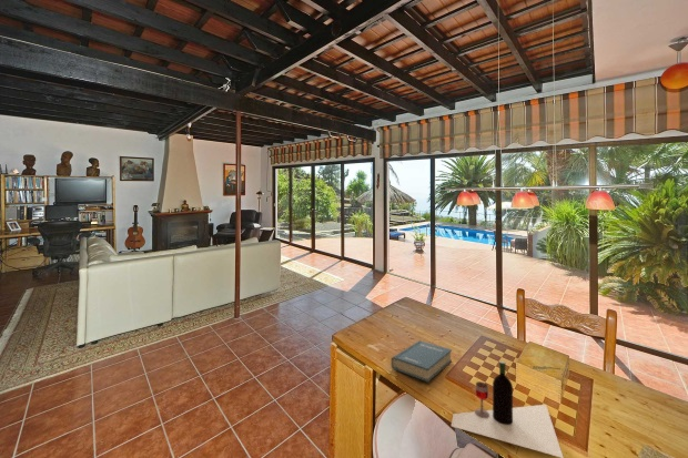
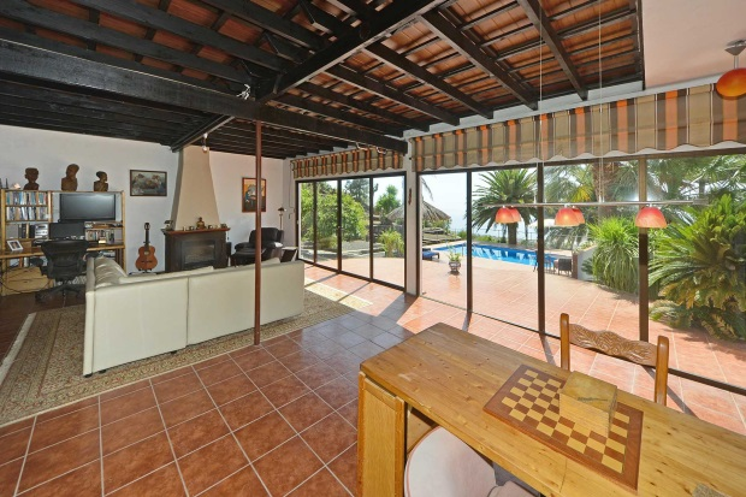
- hardback book [391,339,453,384]
- wine bottle [451,360,565,458]
